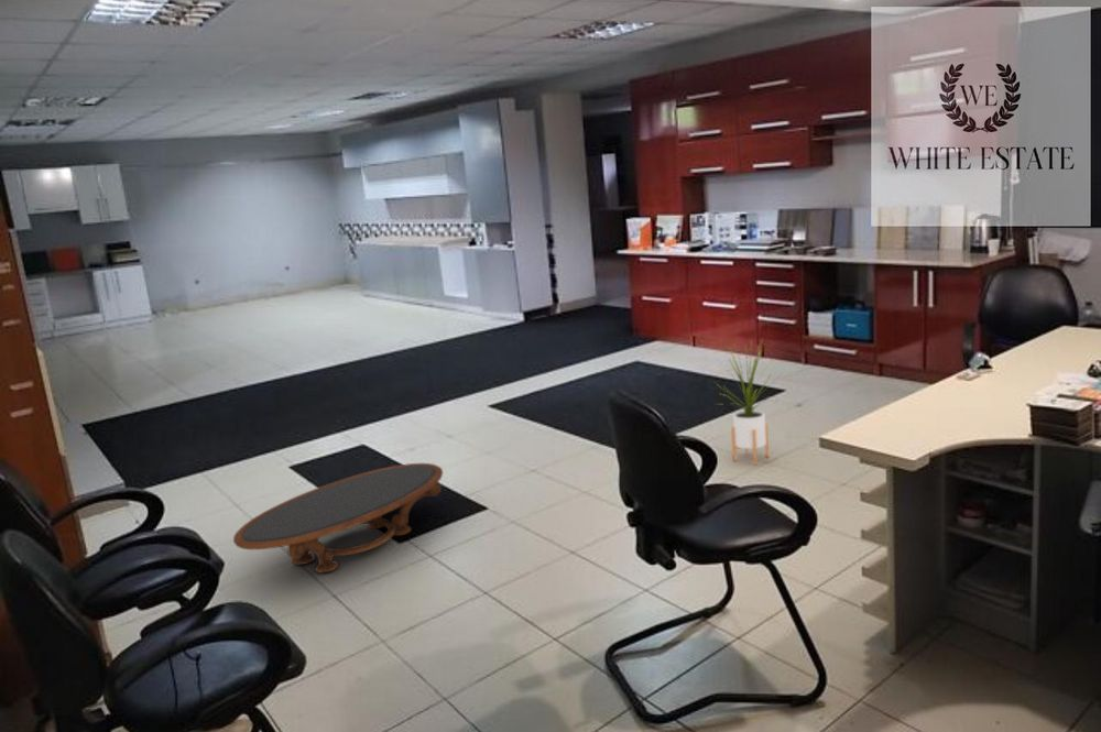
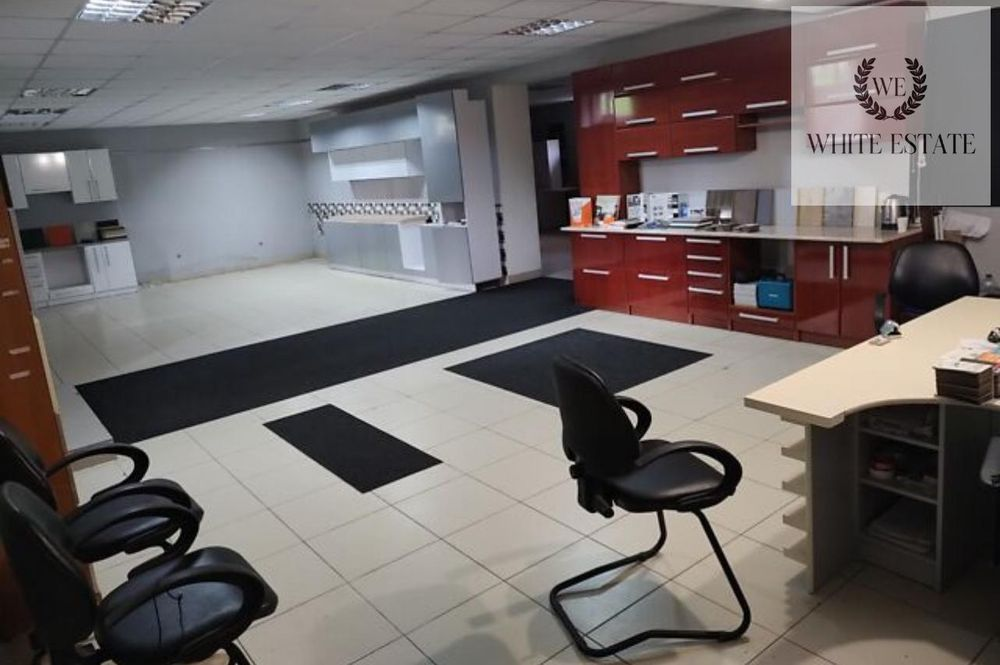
- house plant [712,338,784,466]
- coffee table [232,462,444,573]
